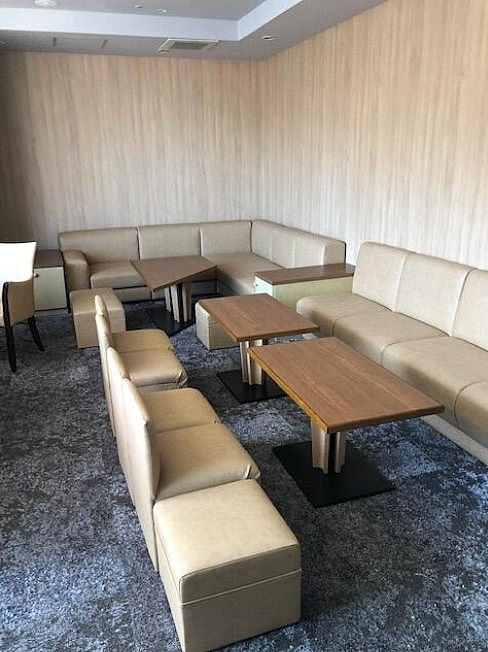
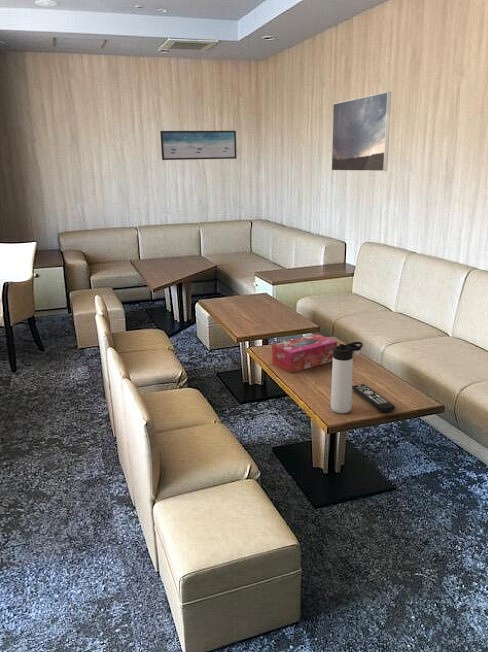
+ remote control [352,383,396,413]
+ thermos bottle [330,341,364,414]
+ wall art [159,130,237,161]
+ tissue box [271,333,338,374]
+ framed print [331,91,392,172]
